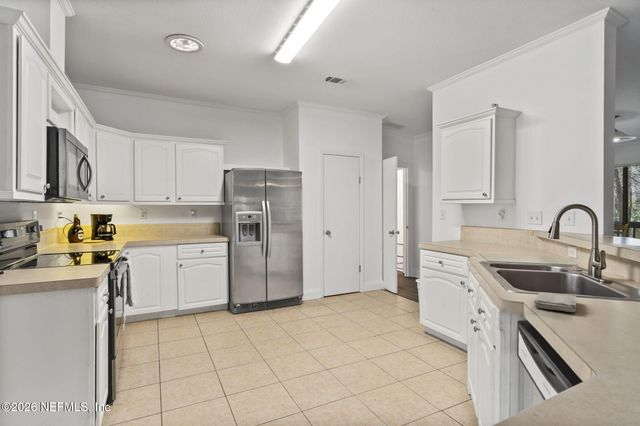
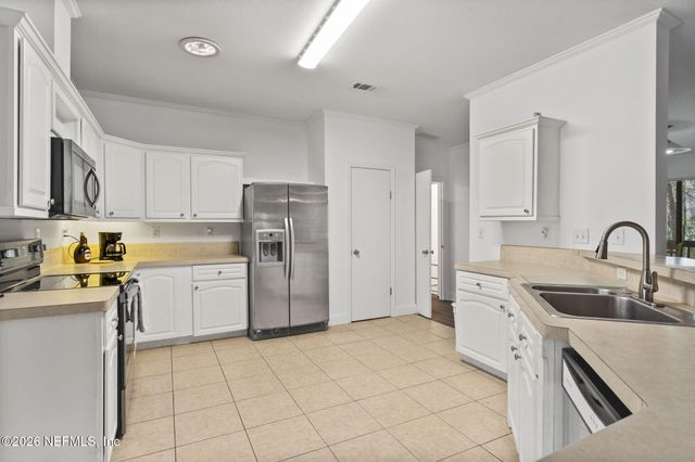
- washcloth [533,291,578,313]
